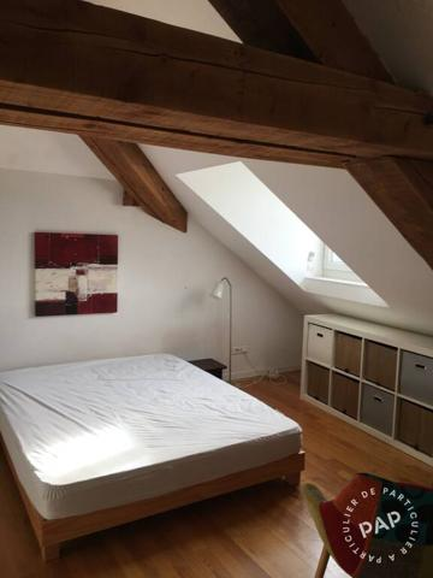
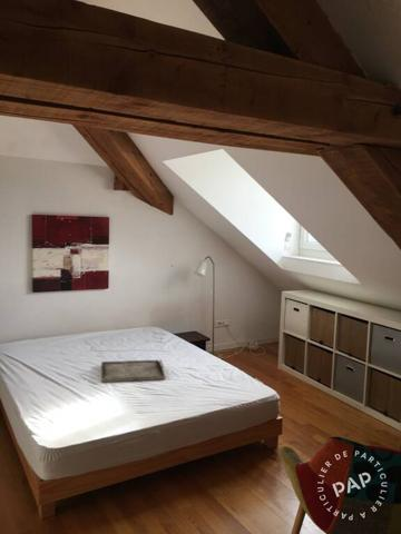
+ serving tray [100,358,166,384]
